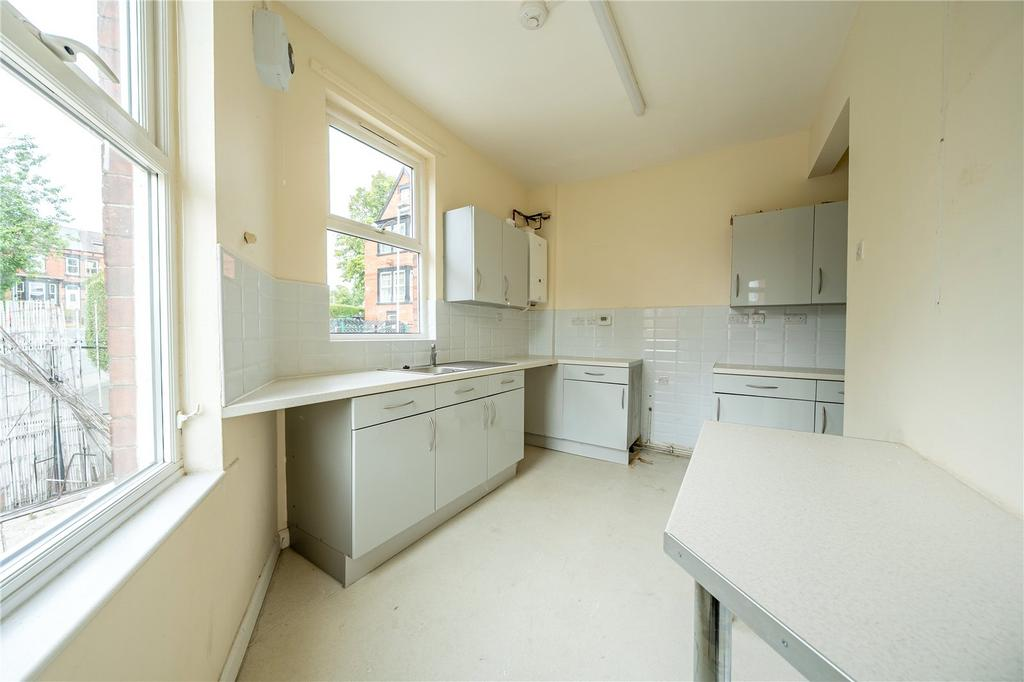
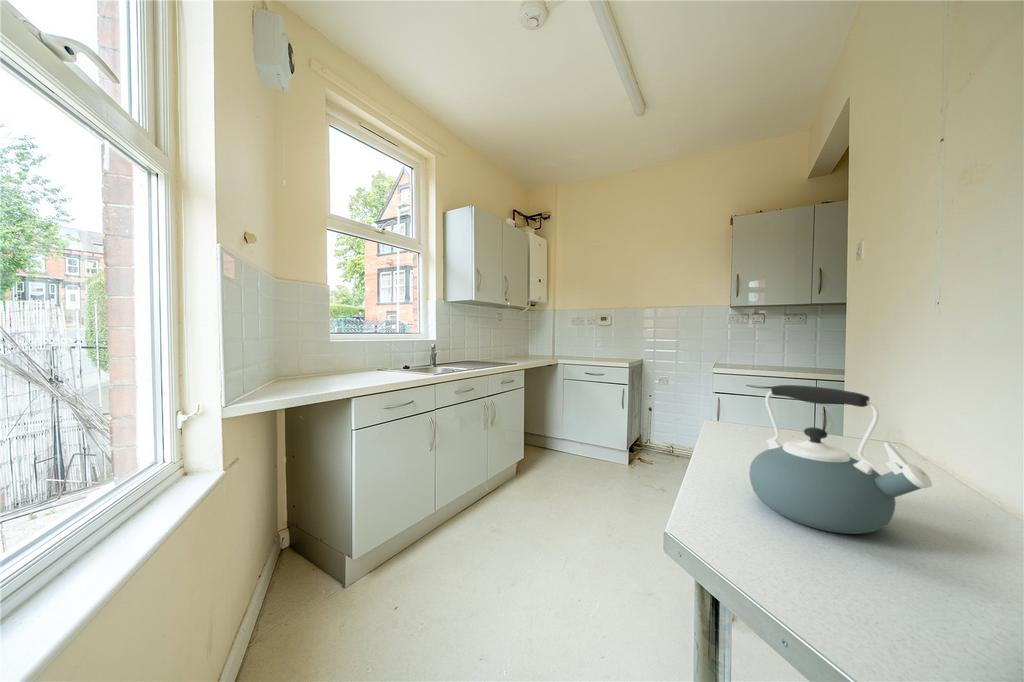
+ kettle [748,384,933,535]
